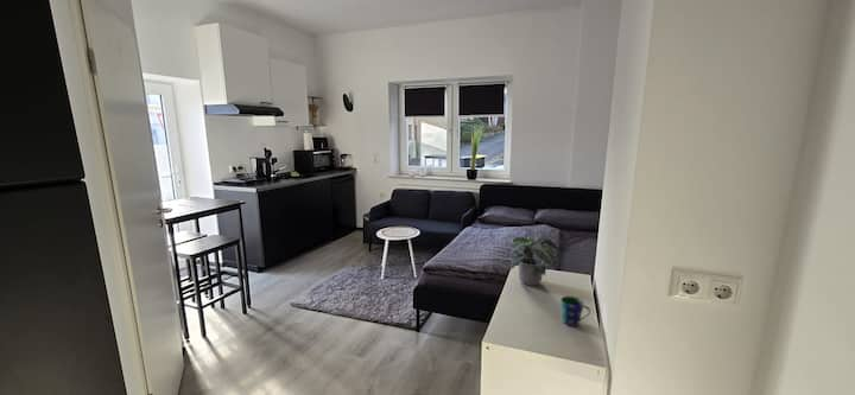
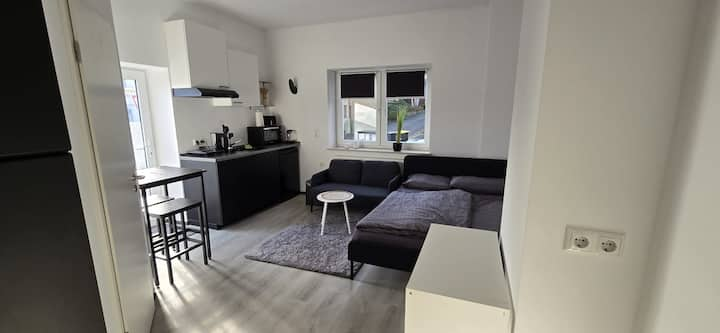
- potted plant [508,235,560,287]
- cup [559,295,591,327]
